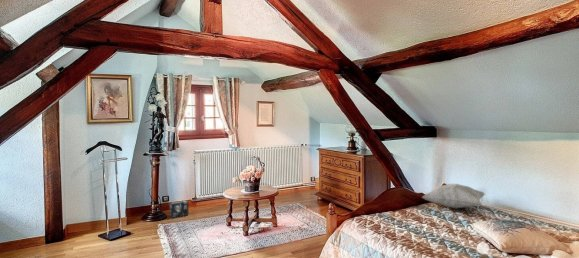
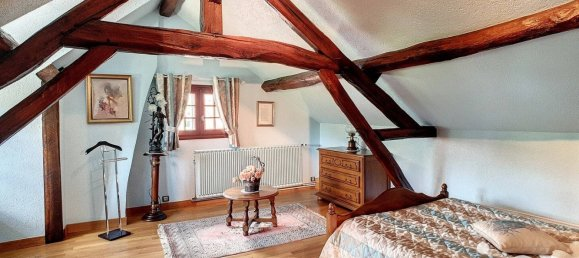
- decorative pillow [421,183,486,210]
- box [169,199,189,219]
